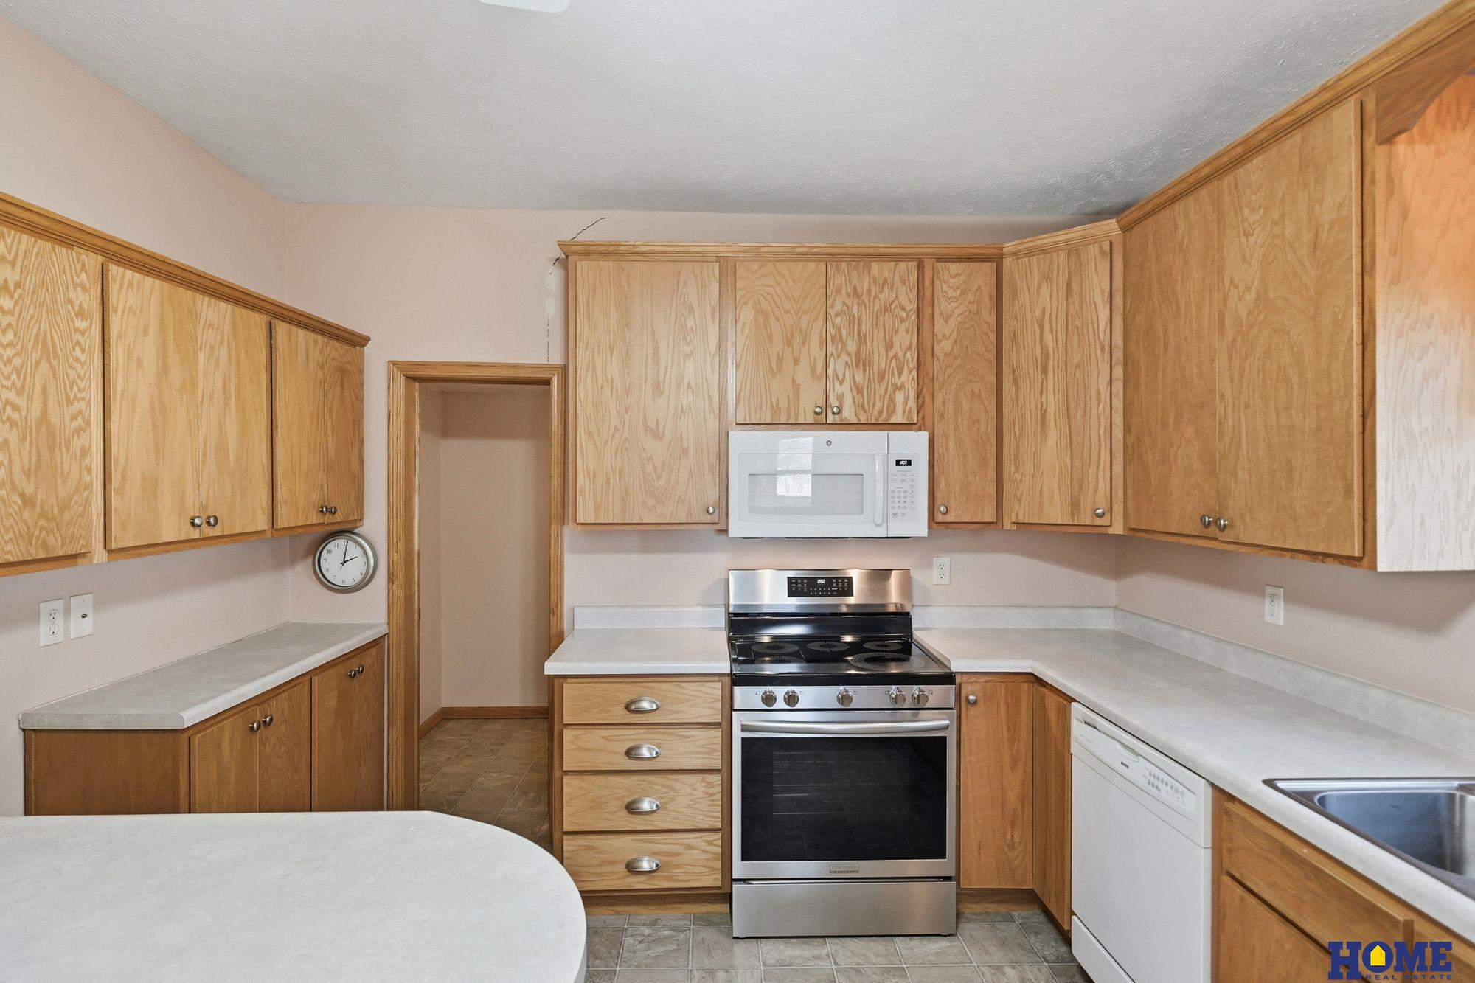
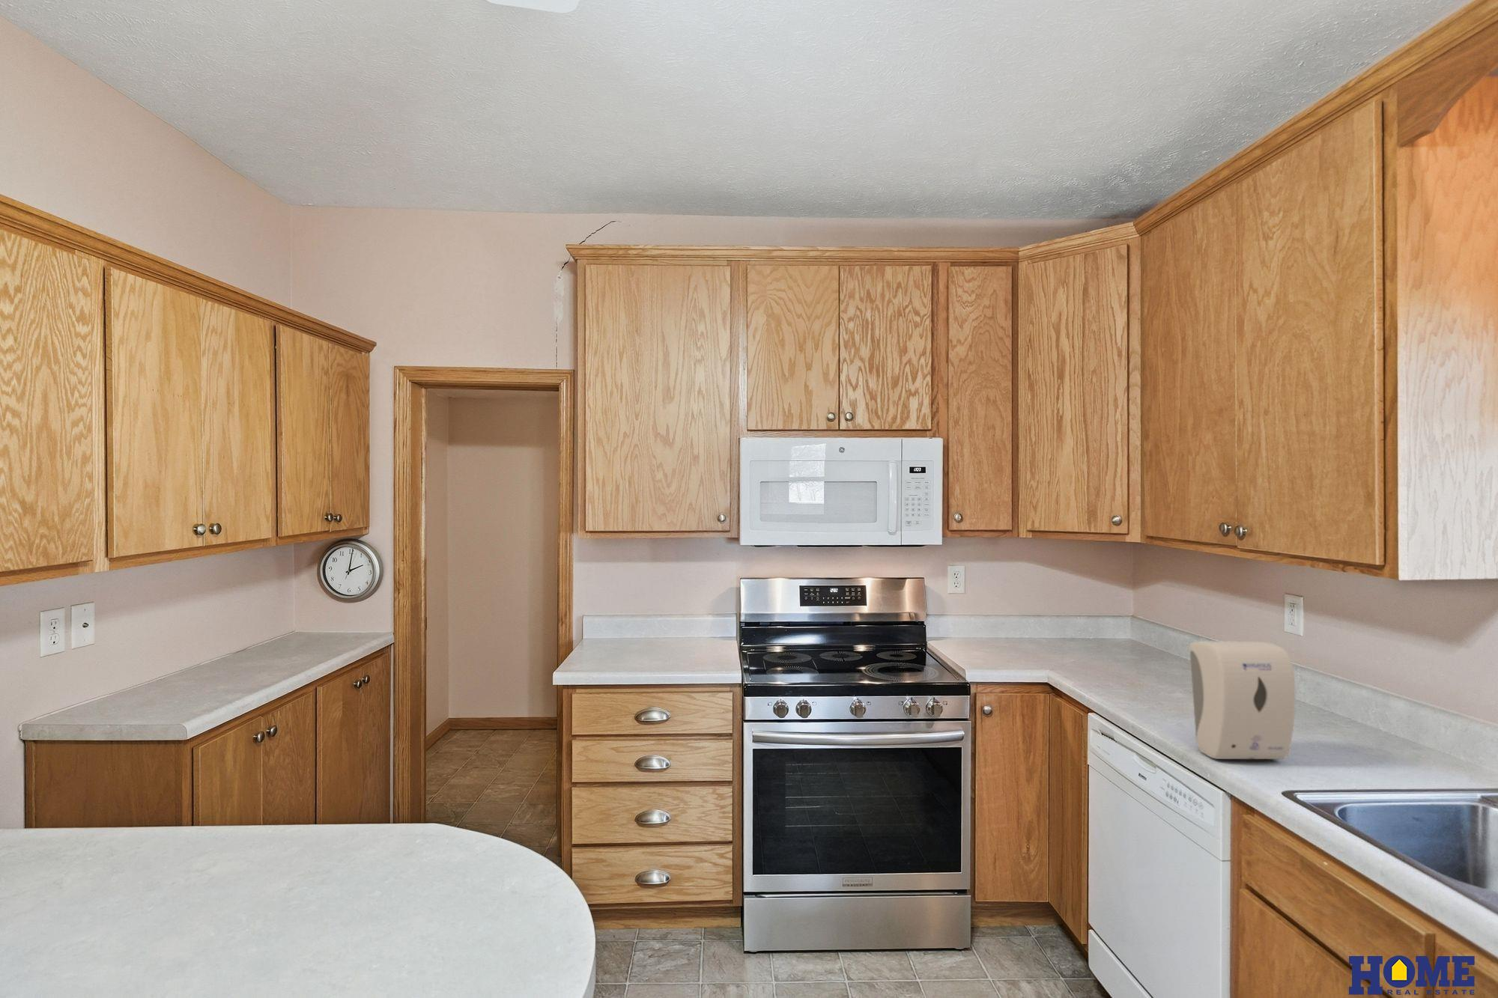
+ soap dispenser [1188,640,1296,760]
